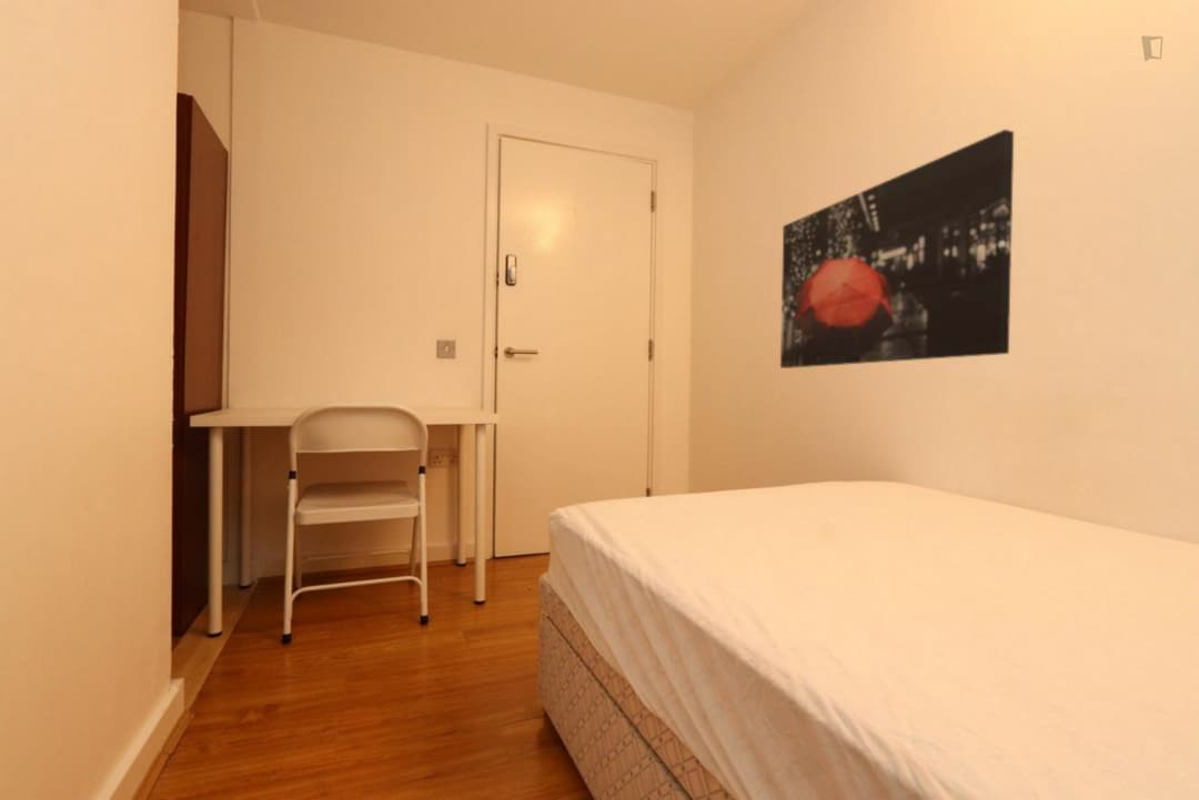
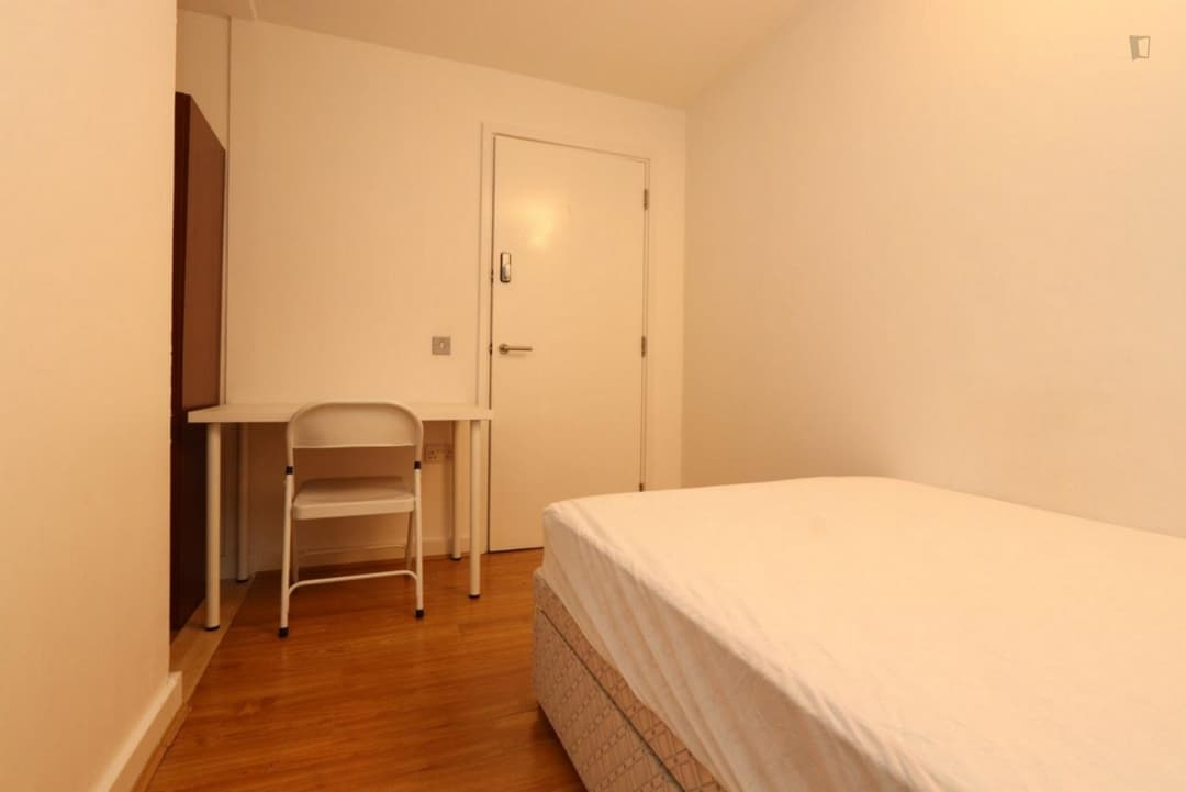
- wall art [779,129,1015,369]
